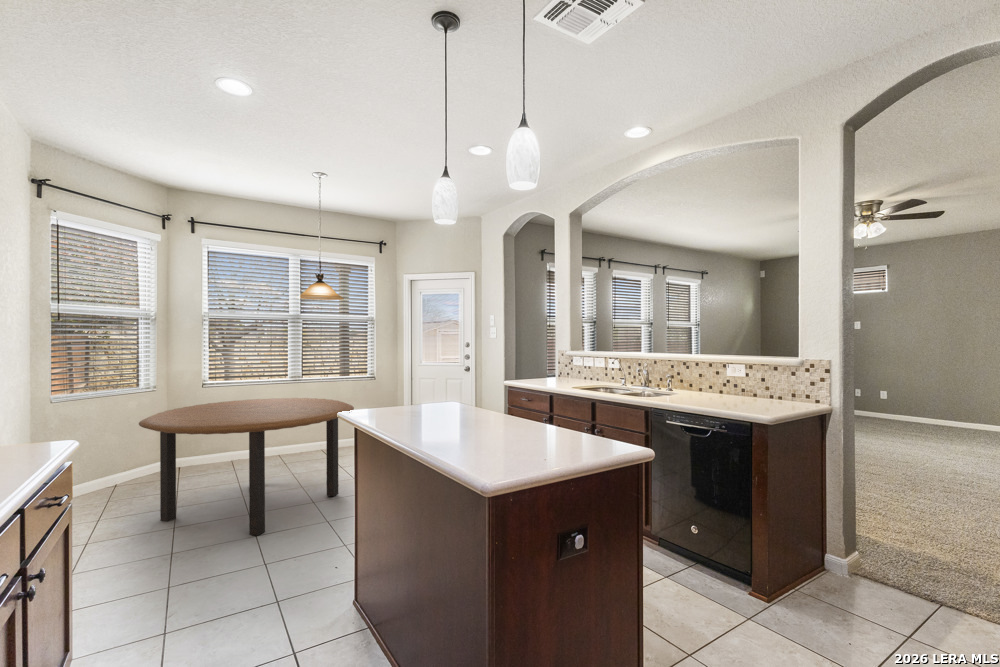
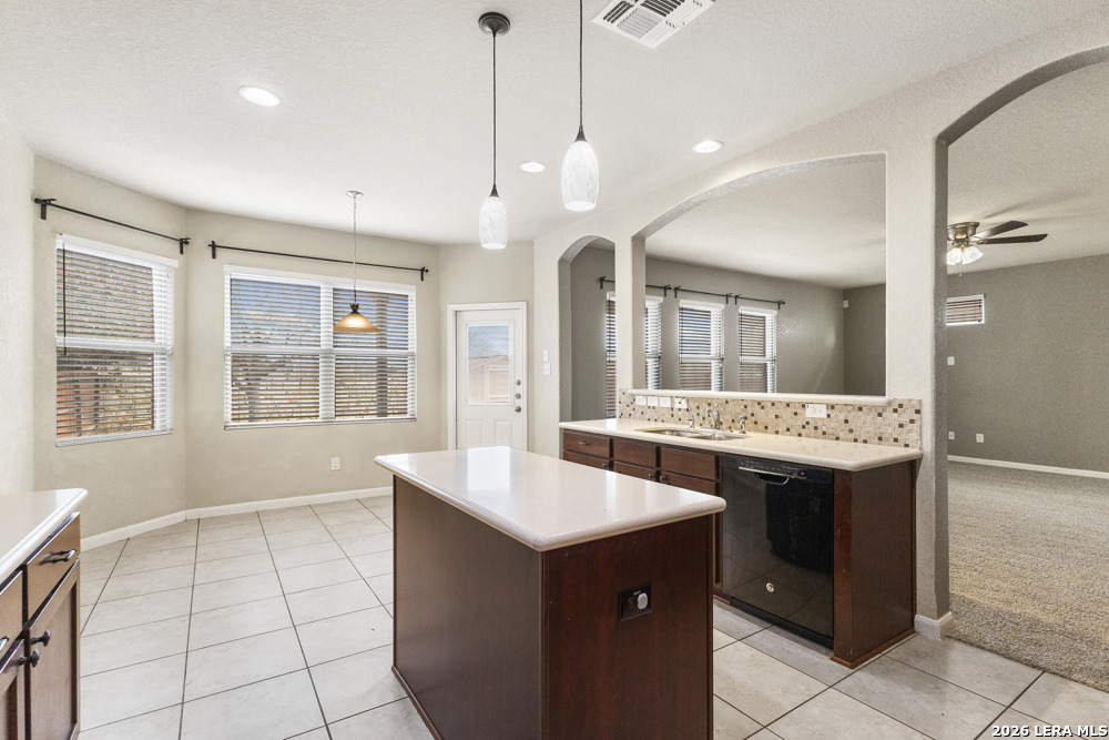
- dining table [138,397,355,537]
